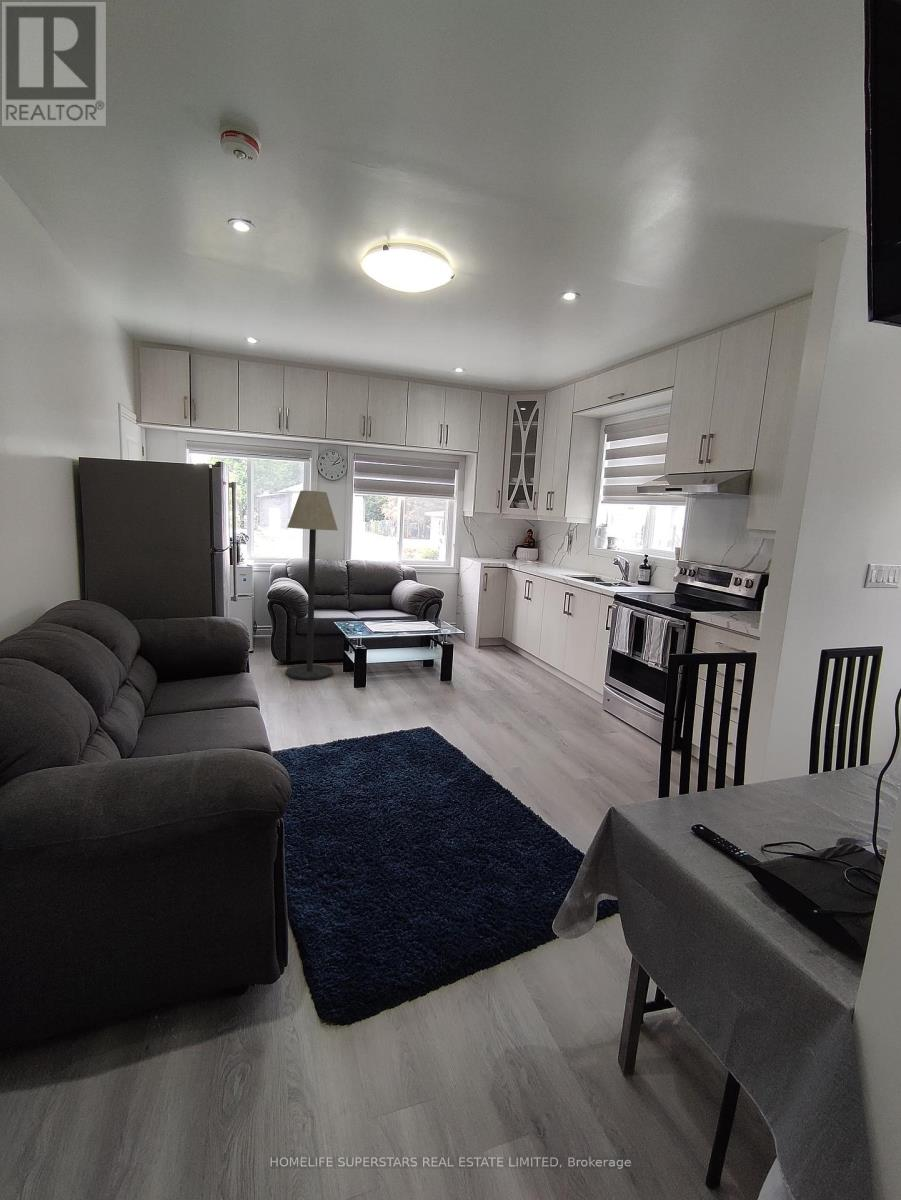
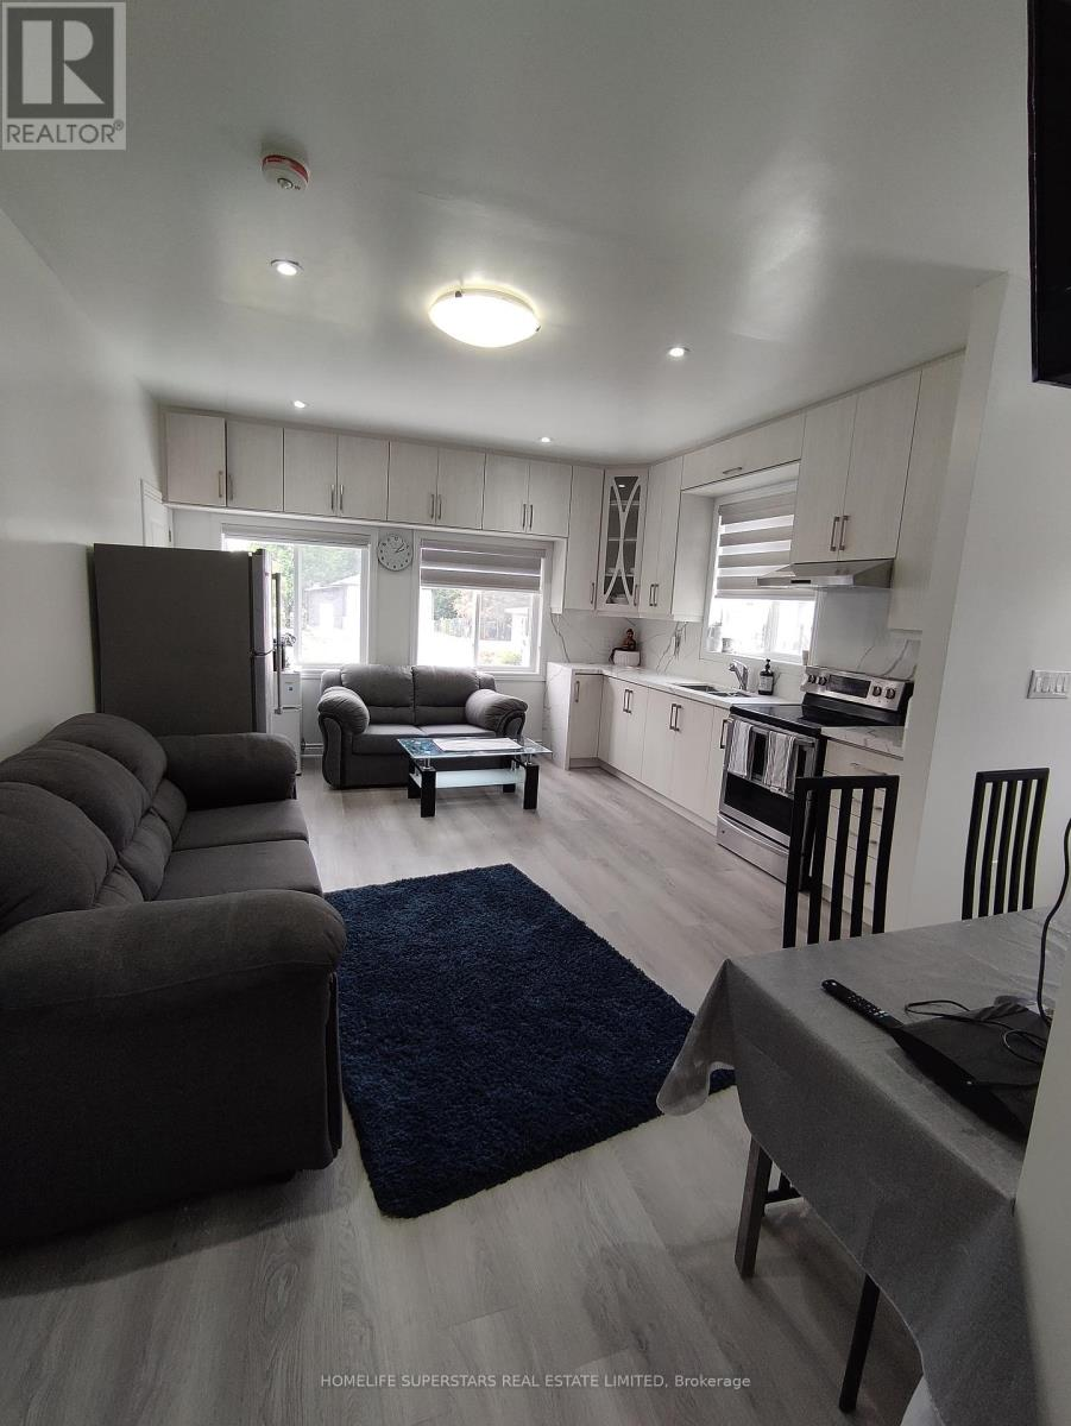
- floor lamp [285,490,339,681]
